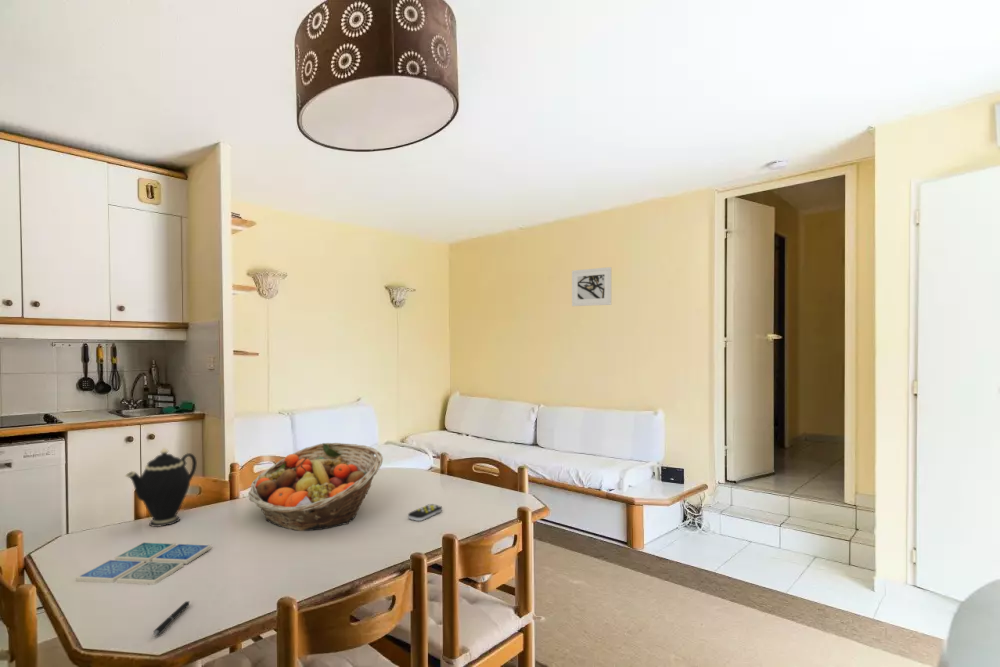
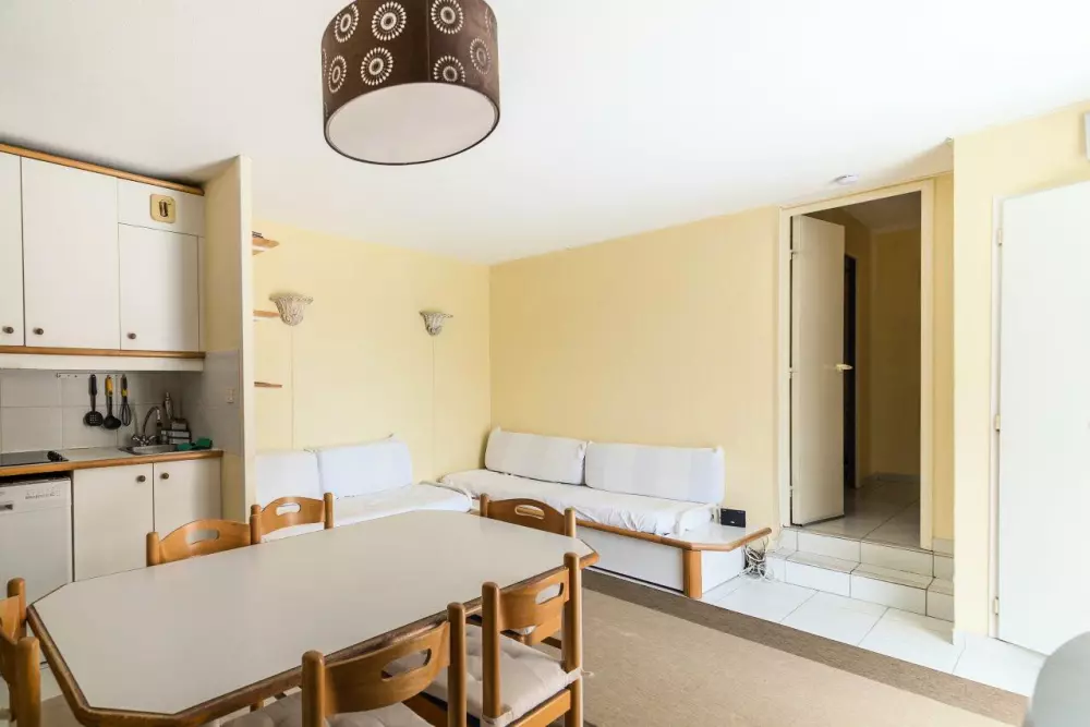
- remote control [407,503,443,522]
- fruit basket [247,442,384,532]
- teapot [124,447,198,528]
- drink coaster [75,541,212,585]
- pen [152,600,191,636]
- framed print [571,266,612,307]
